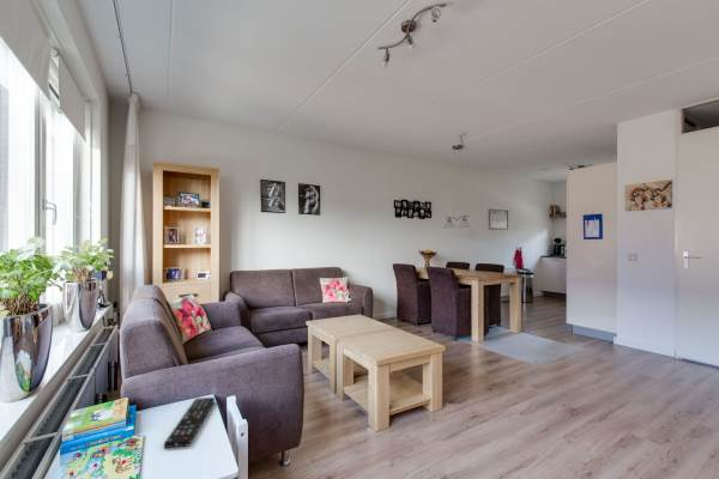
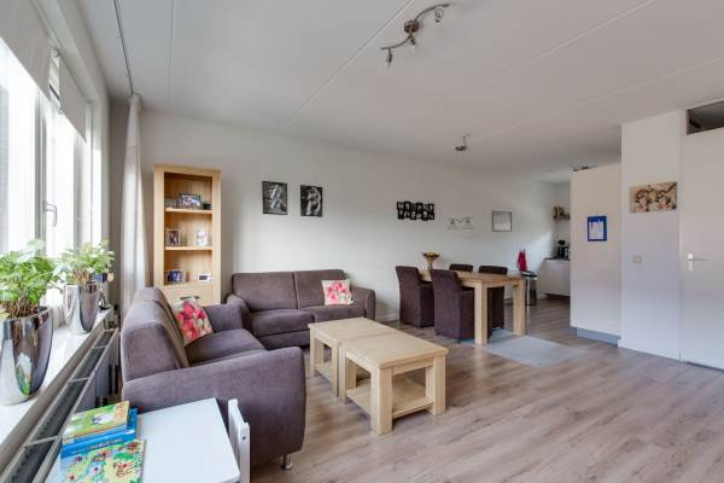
- remote control [163,396,216,449]
